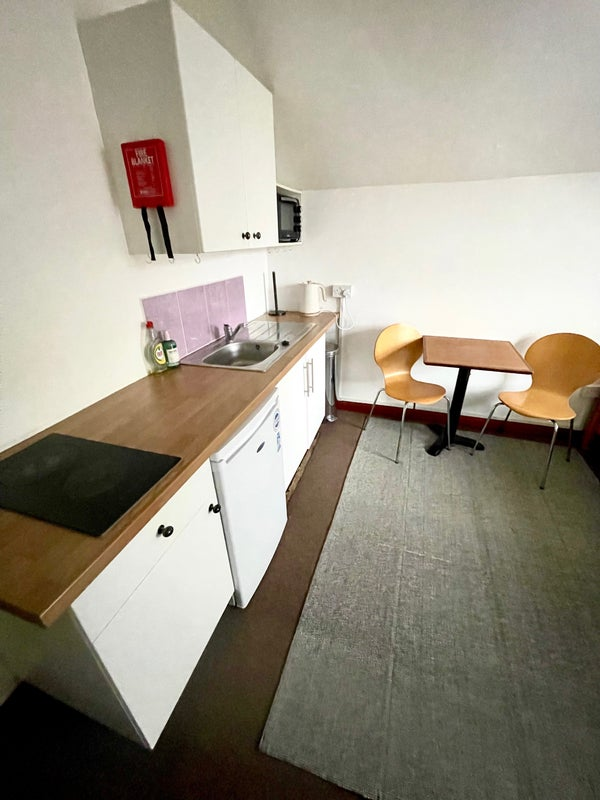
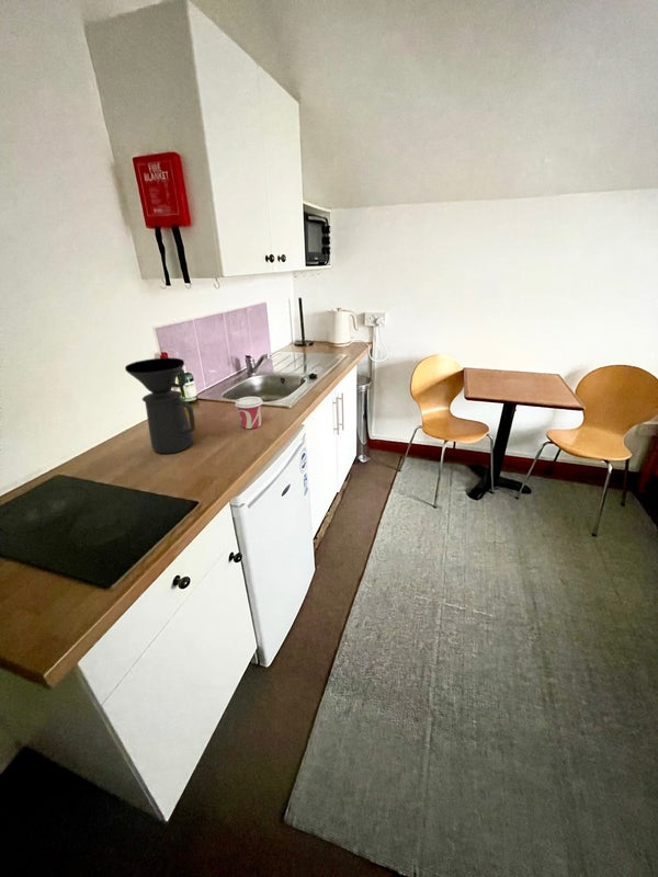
+ cup [234,396,264,430]
+ coffee maker [124,356,196,454]
